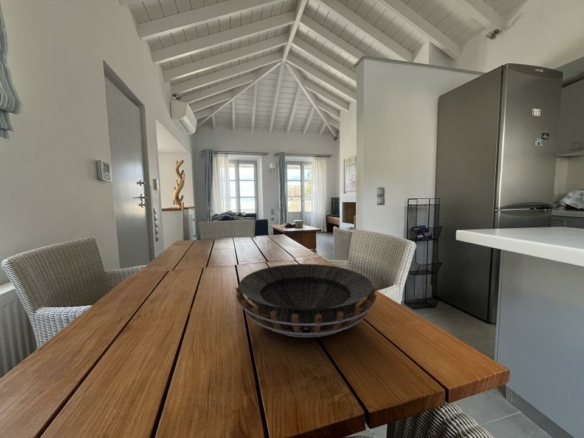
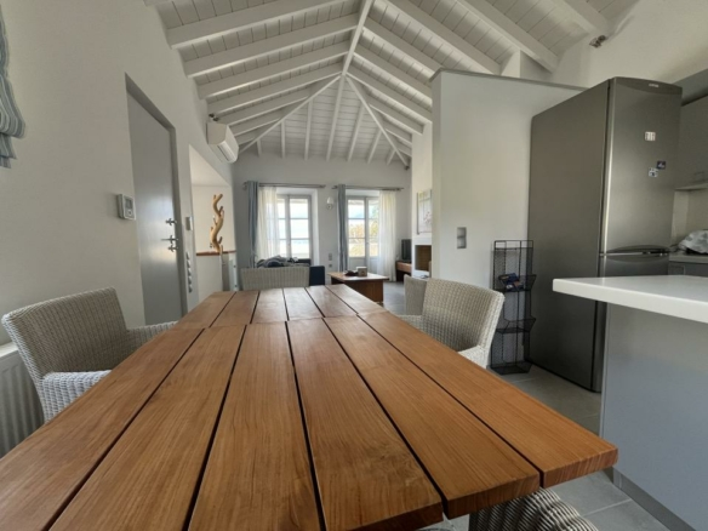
- decorative bowl [235,263,378,338]
